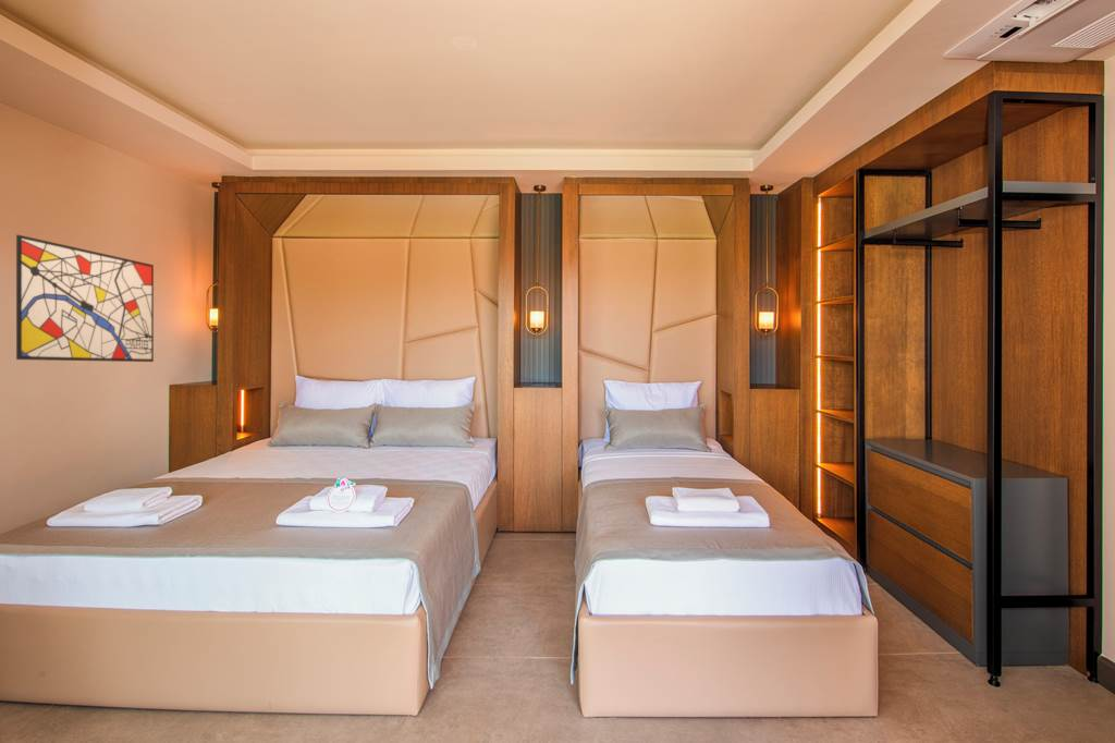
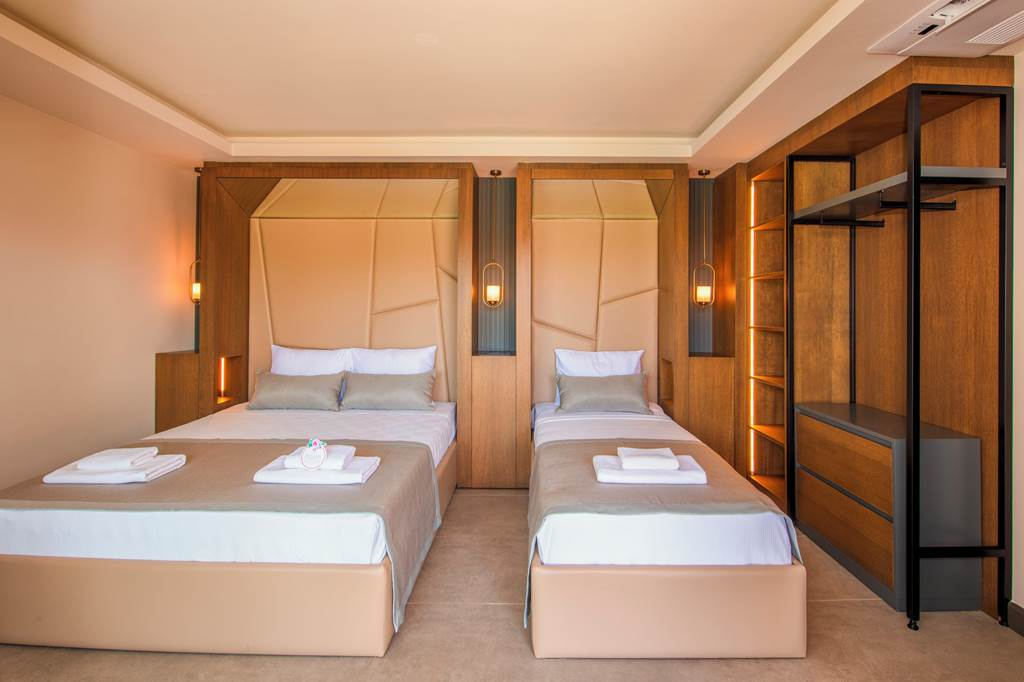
- wall art [15,234,155,363]
